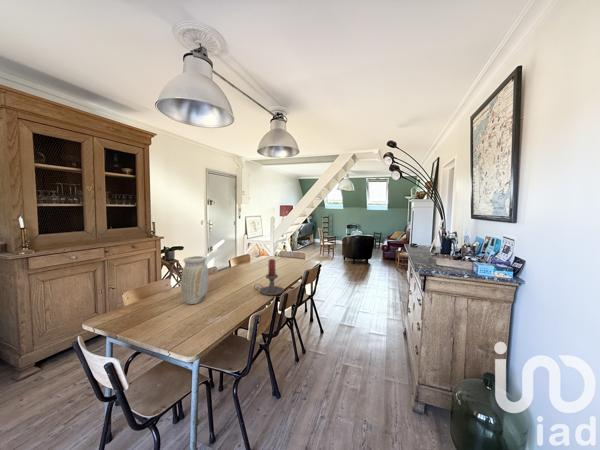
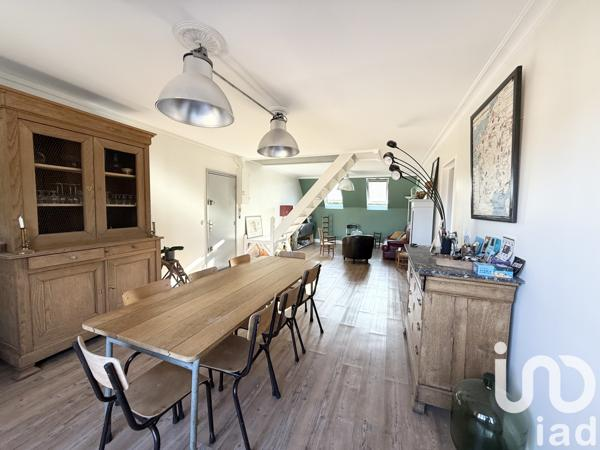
- candle holder [253,258,285,296]
- vase [180,255,209,305]
